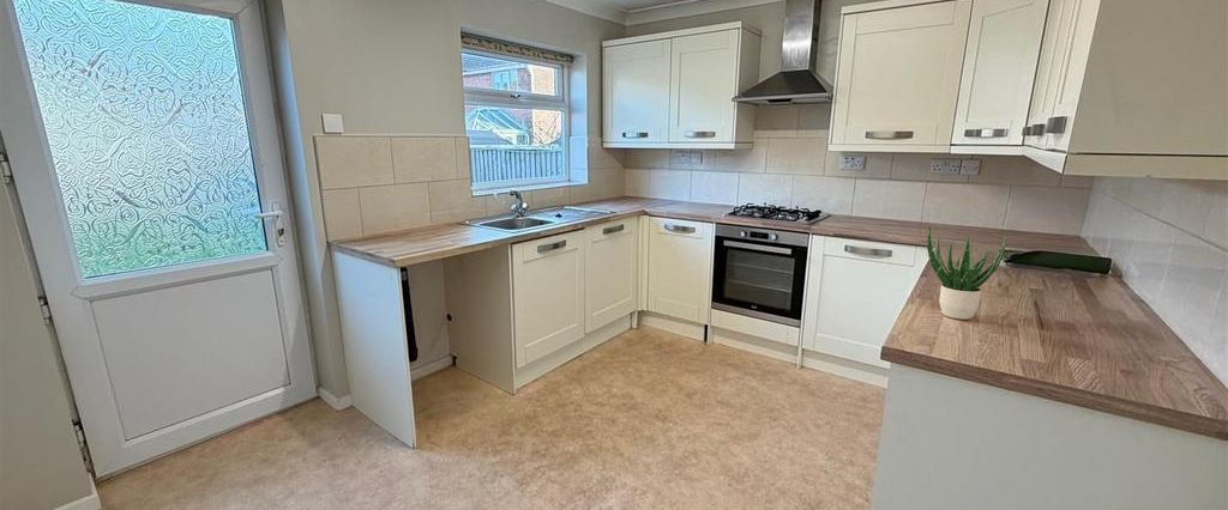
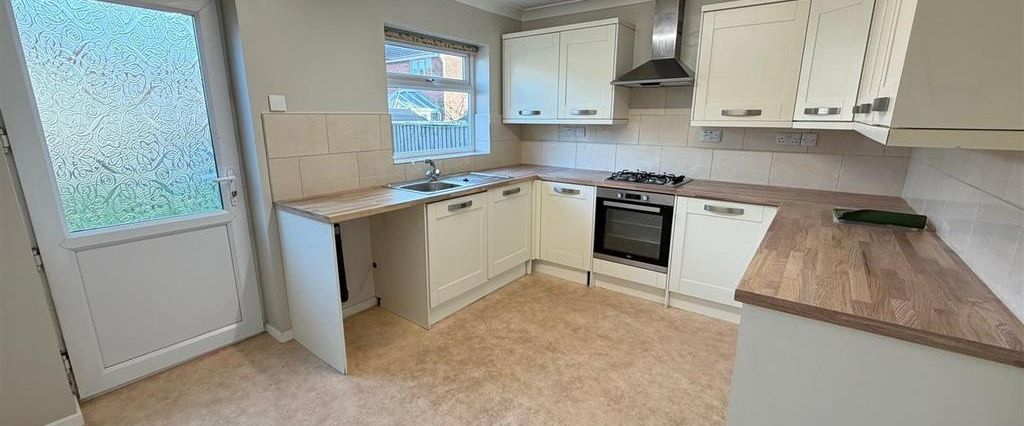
- potted plant [926,224,1007,321]
